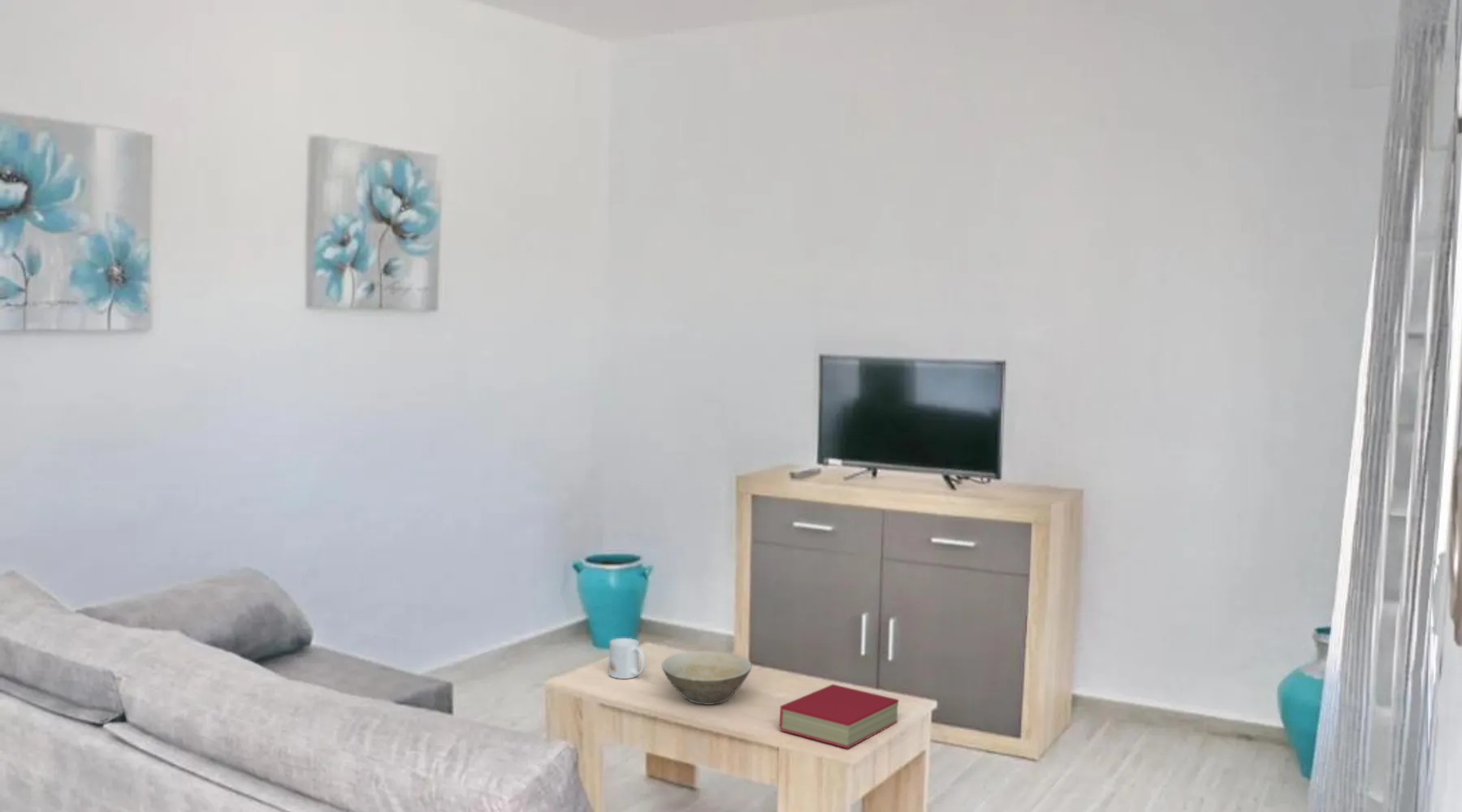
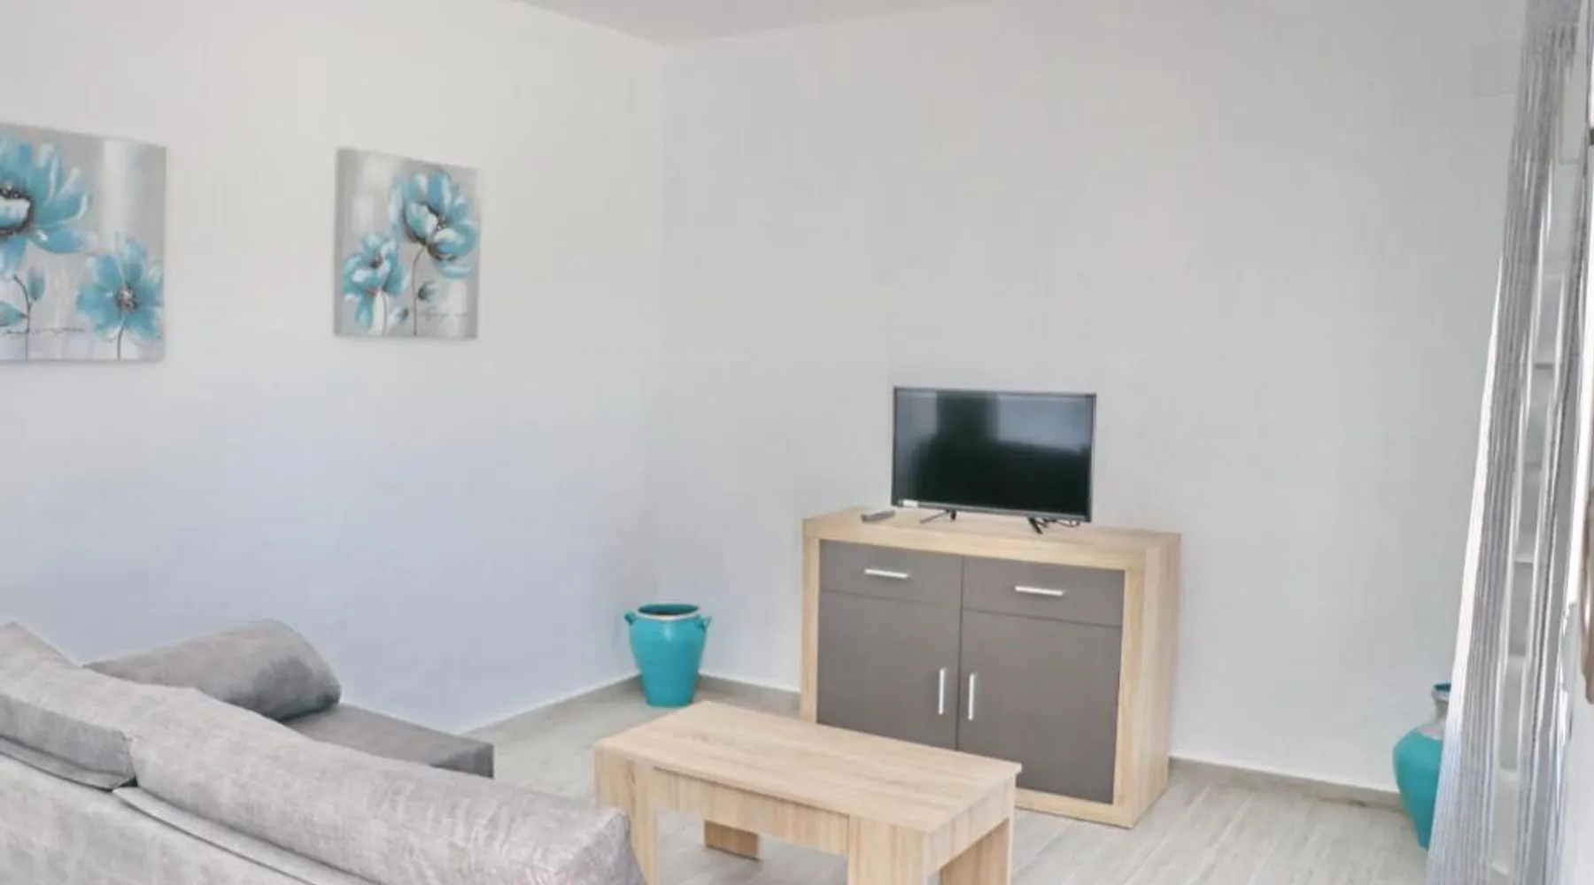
- mug [608,637,647,680]
- book [778,684,899,749]
- bowl [660,650,752,706]
